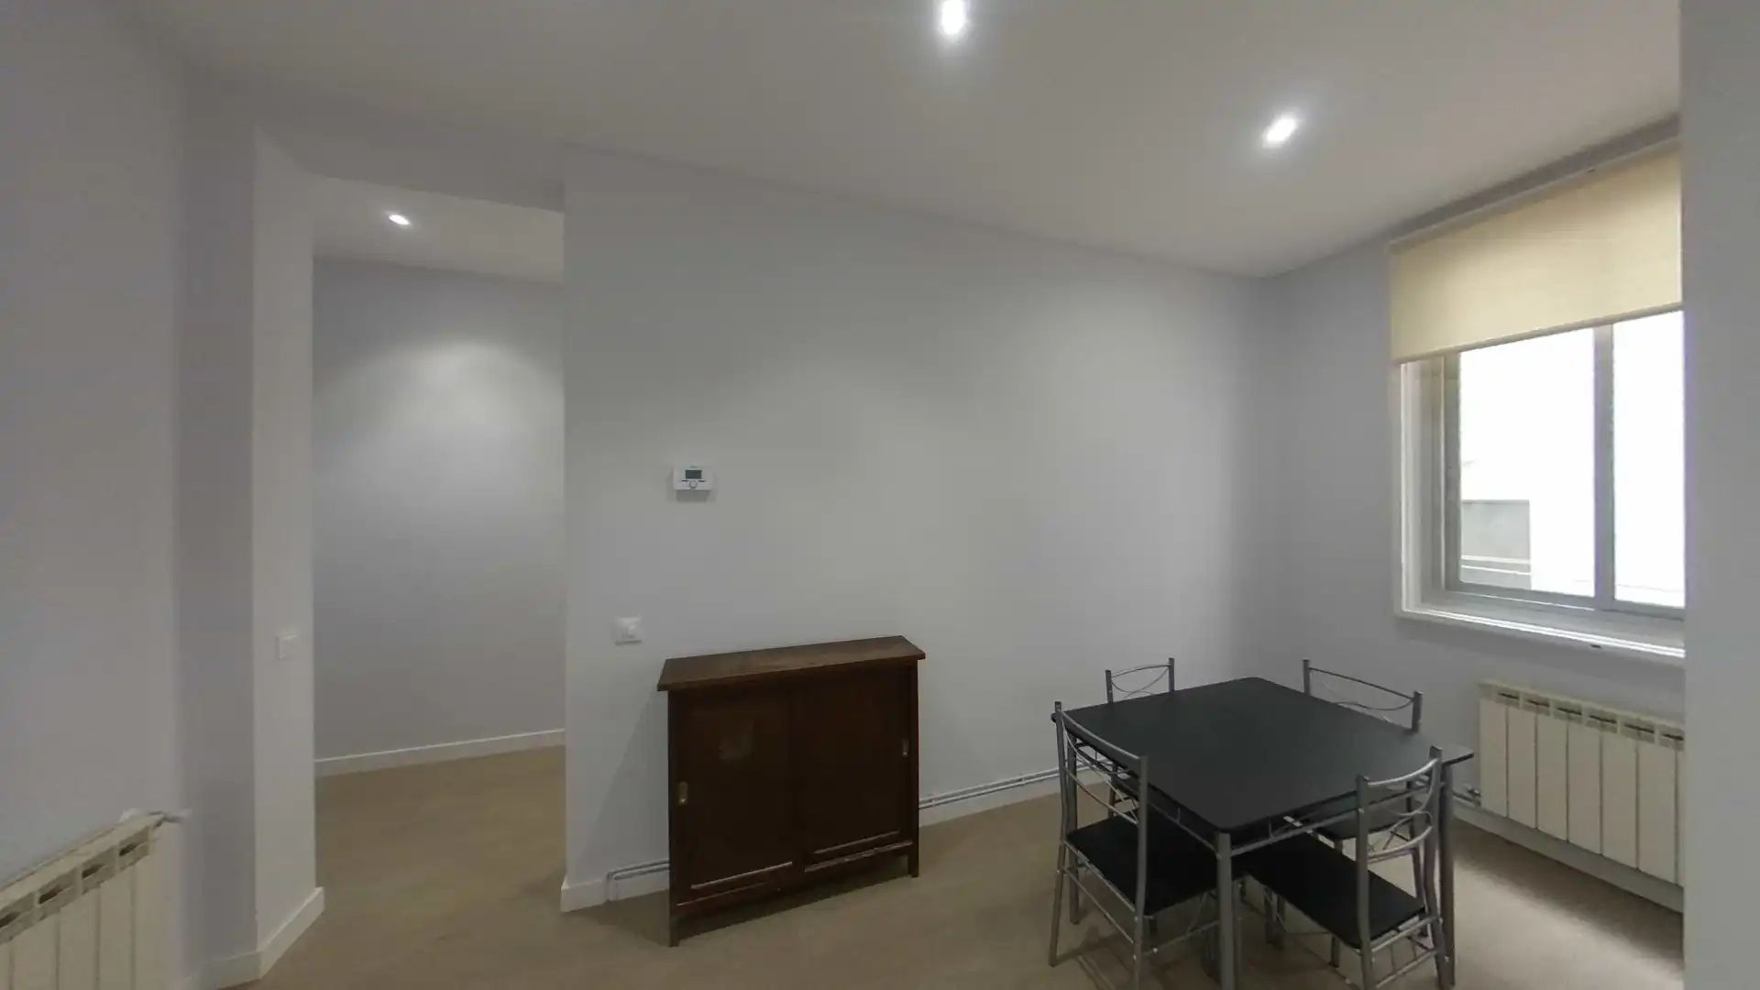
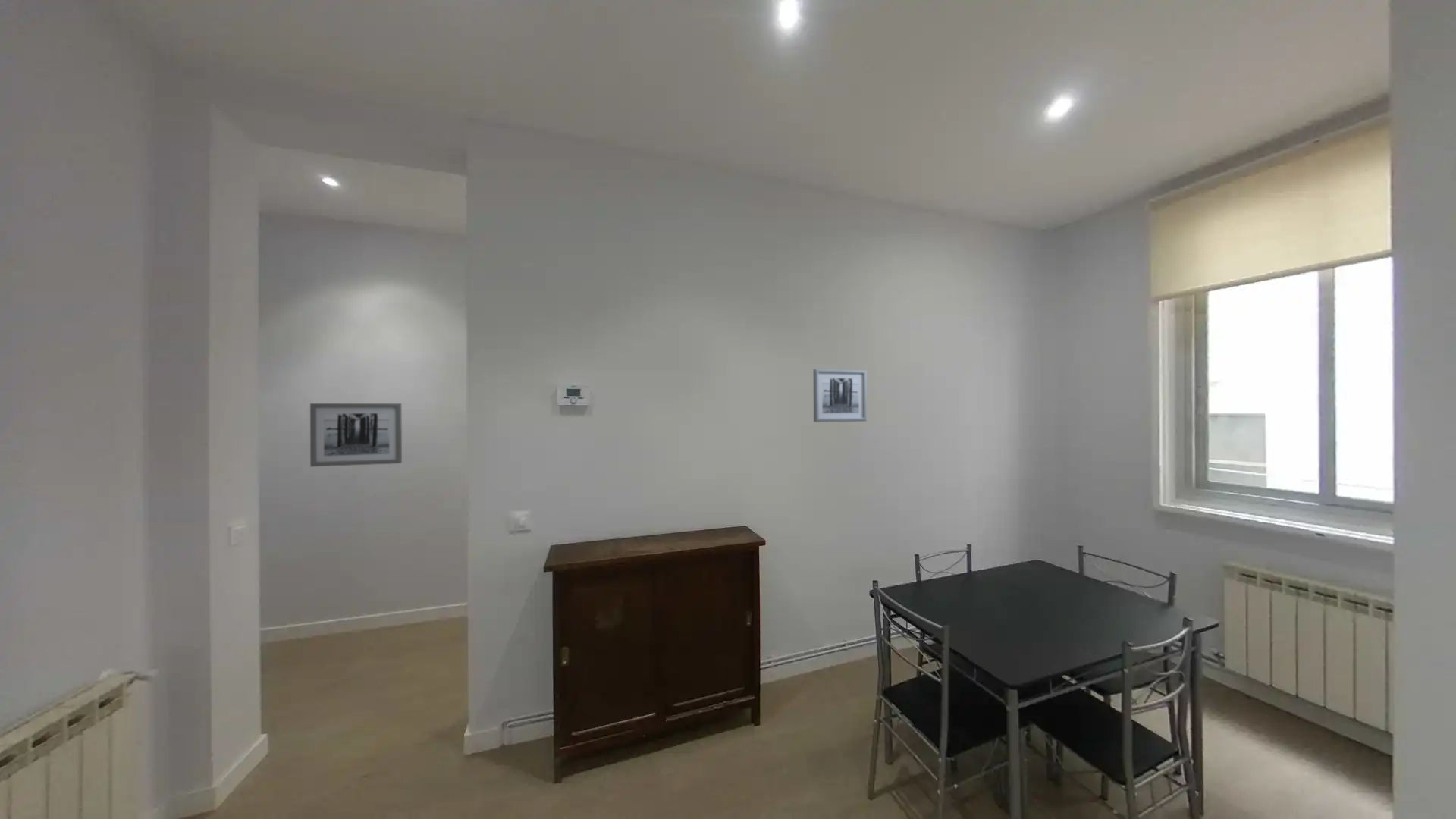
+ wall art [309,403,403,467]
+ wall art [813,369,868,423]
